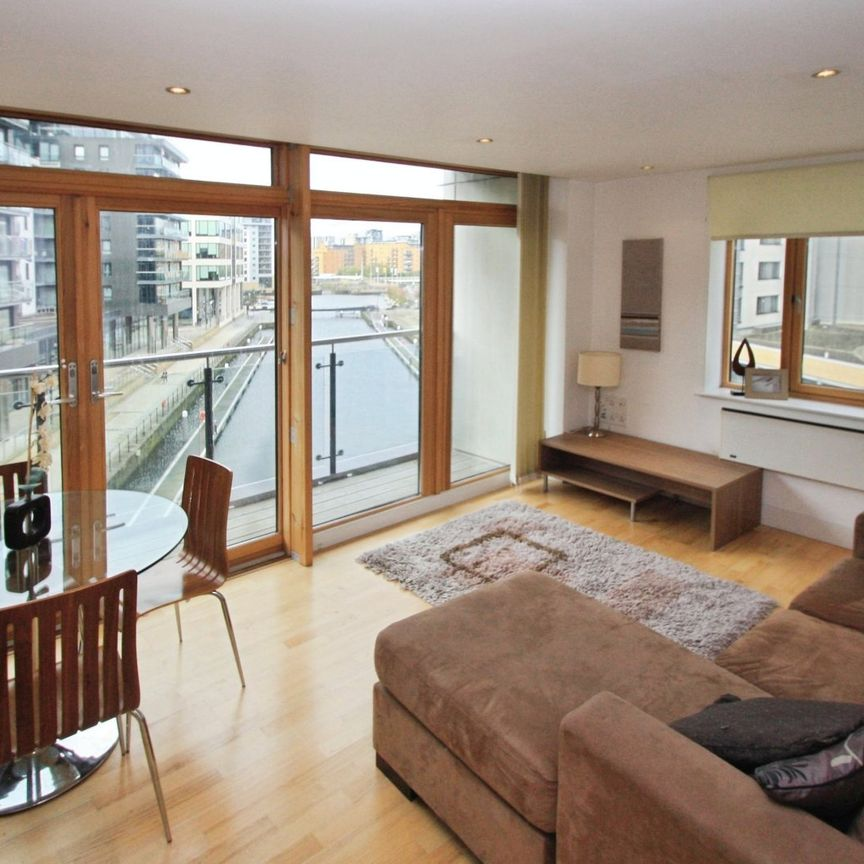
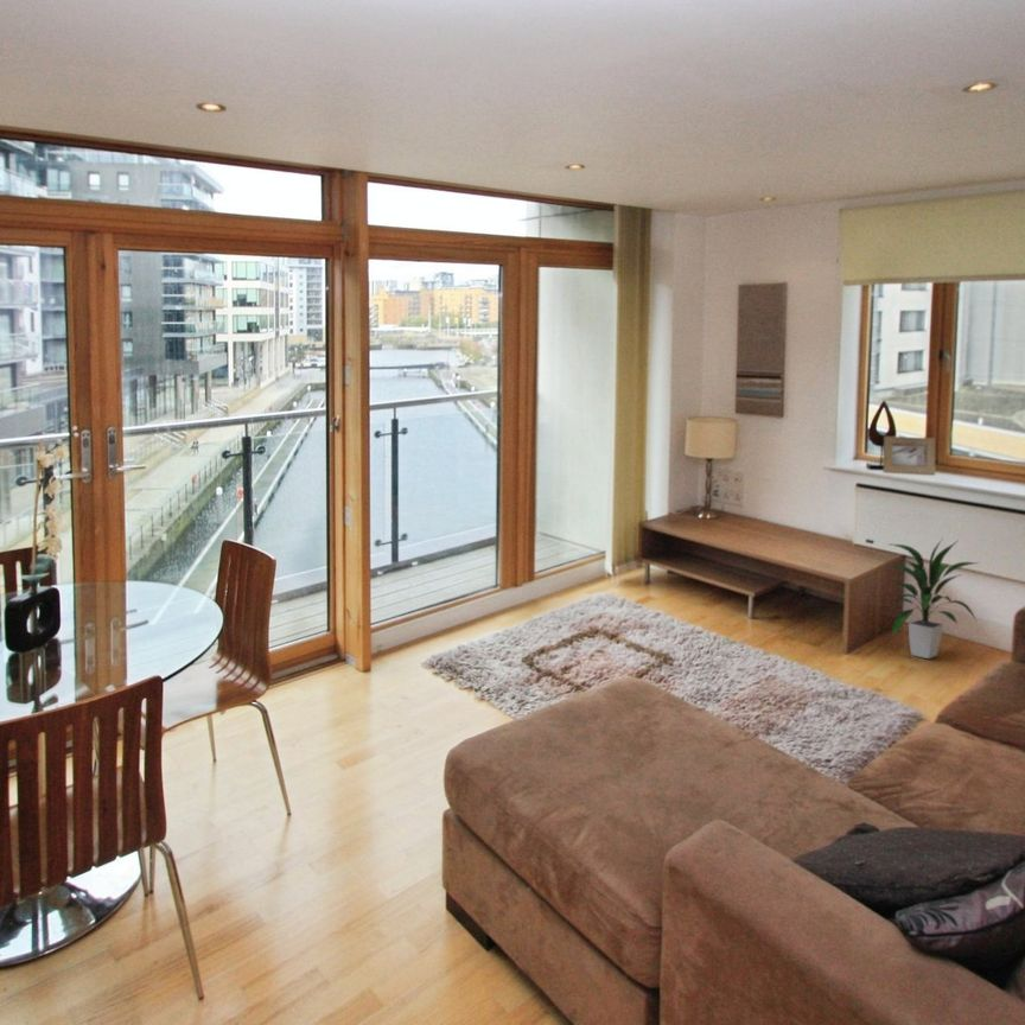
+ indoor plant [885,539,981,660]
